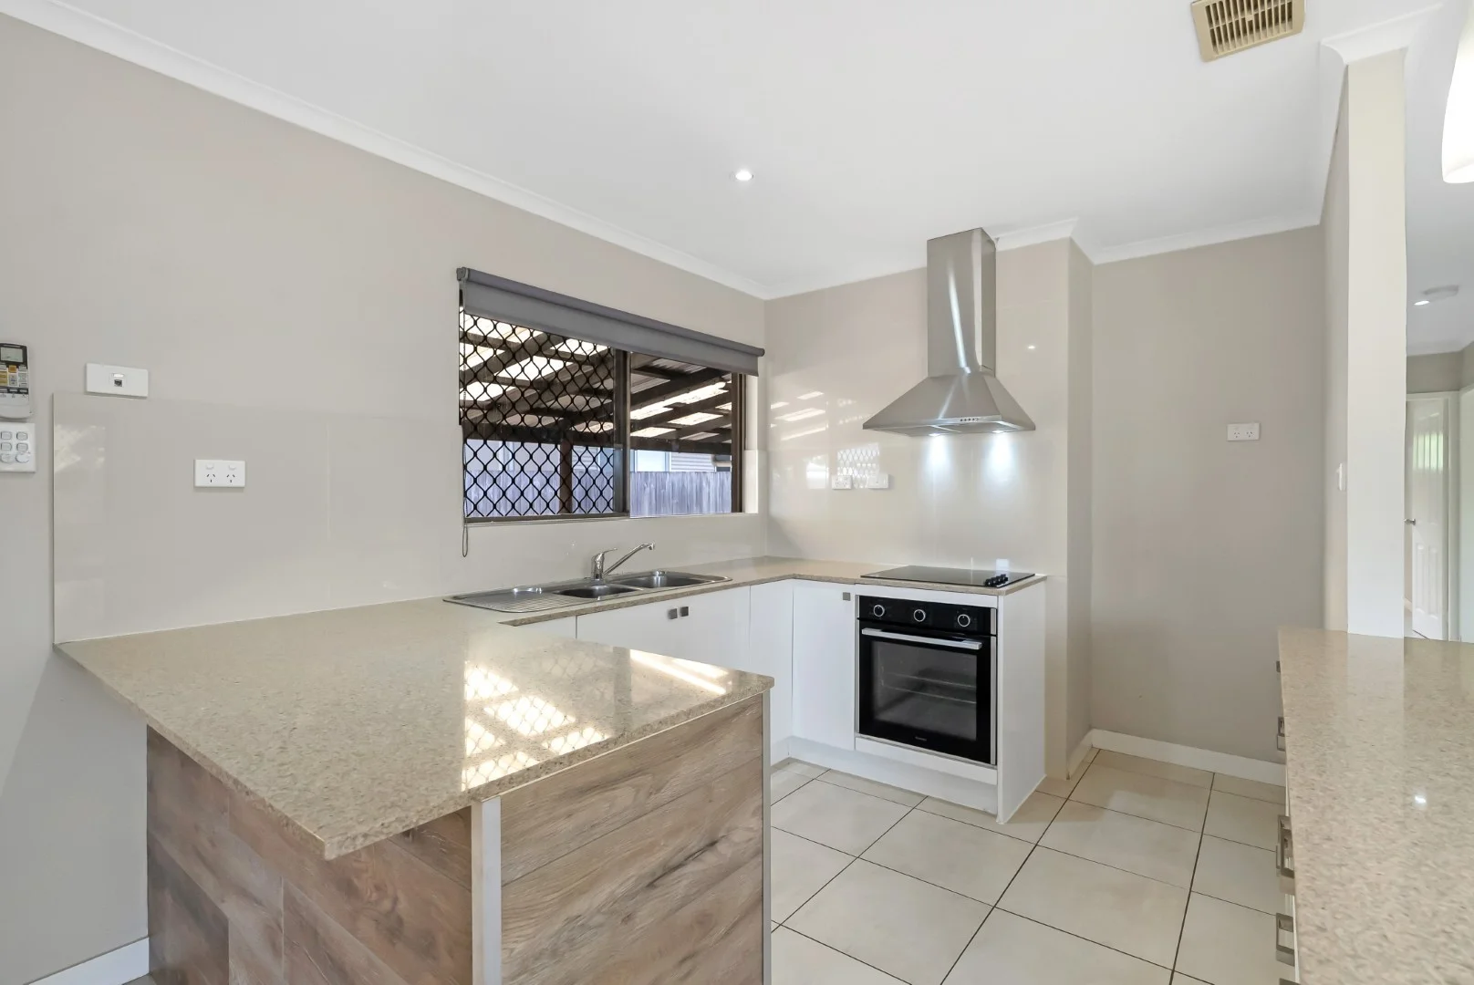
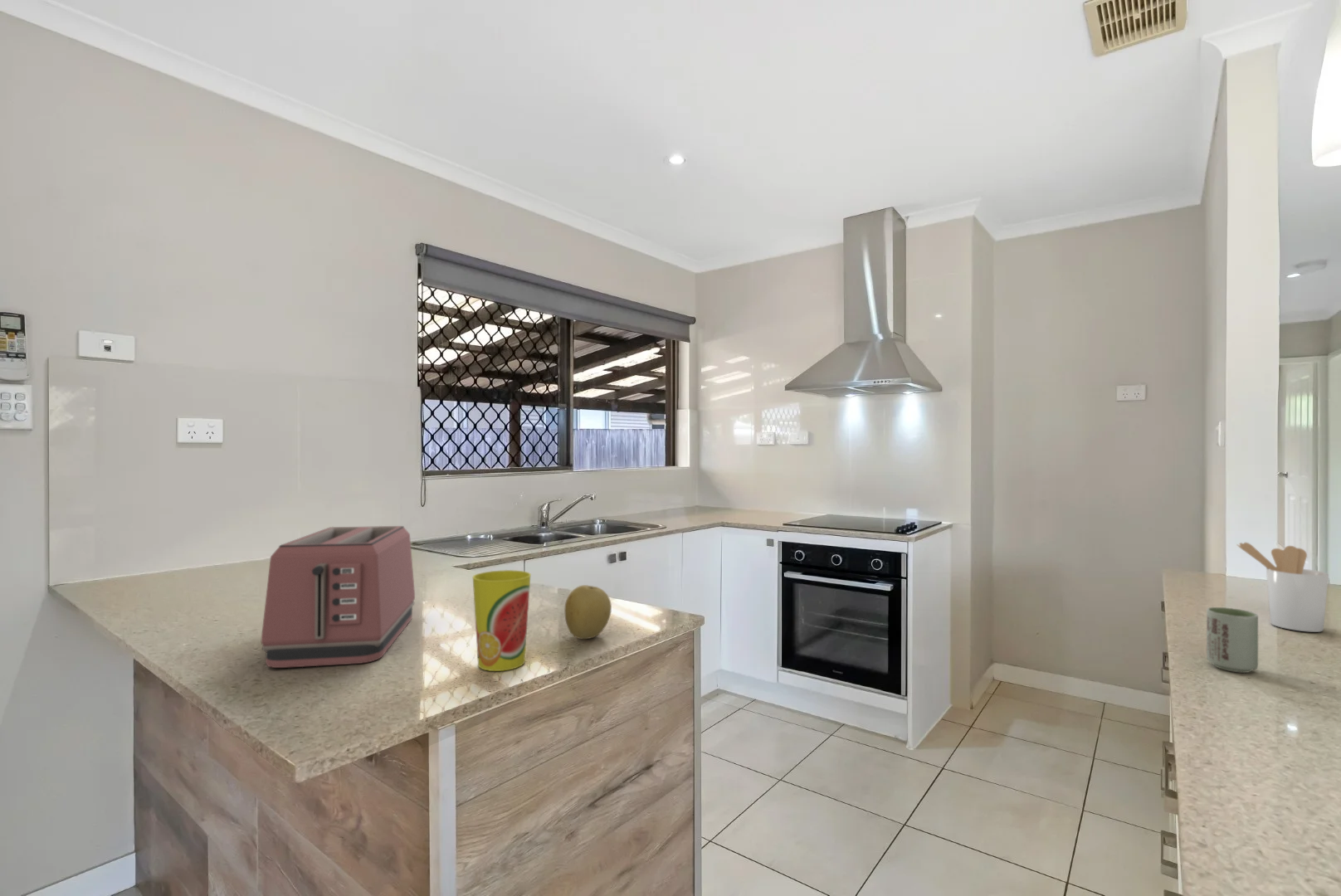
+ cup [471,569,532,672]
+ cup [1206,606,1259,674]
+ toaster [261,525,416,669]
+ fruit [563,584,612,640]
+ utensil holder [1236,542,1329,633]
